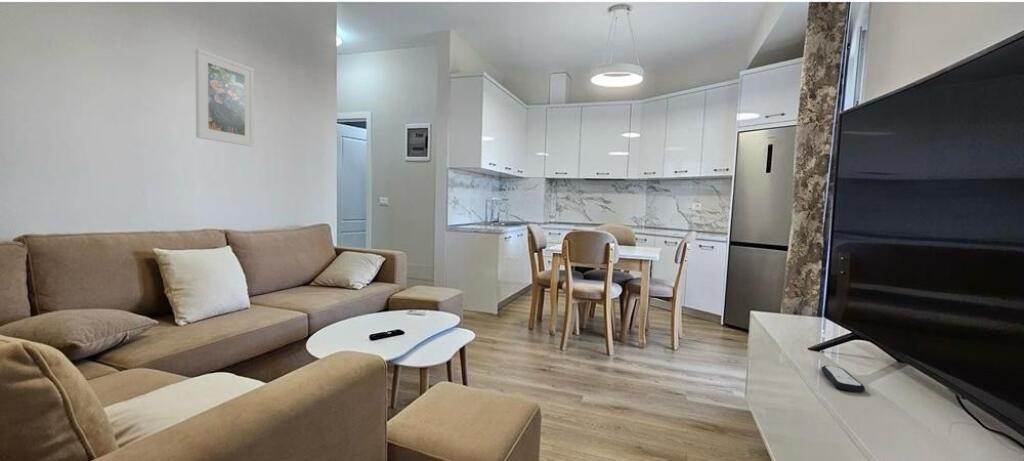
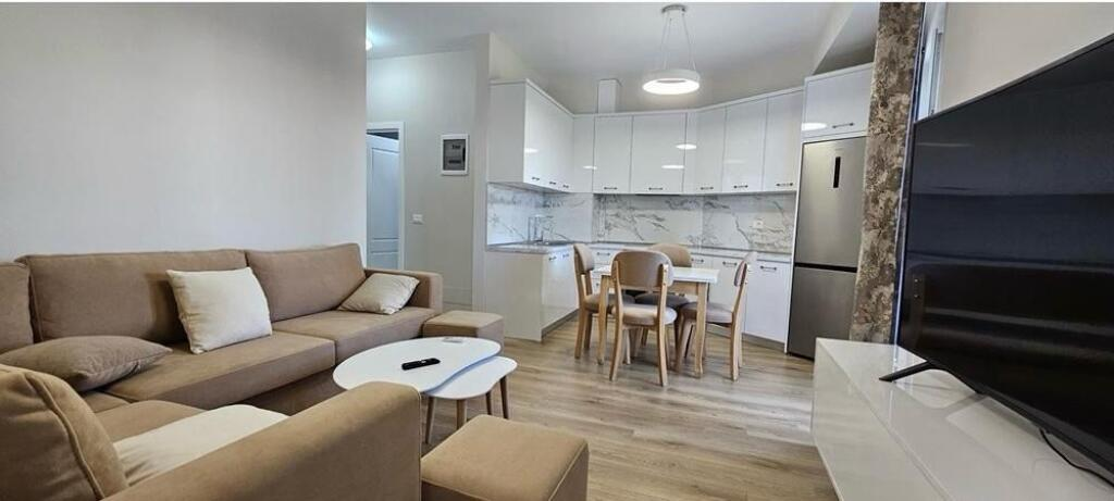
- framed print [194,47,255,147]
- remote control [820,365,866,393]
